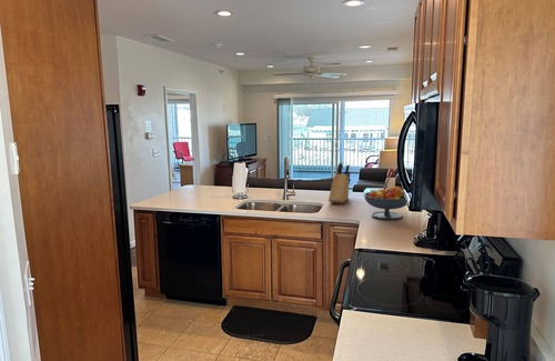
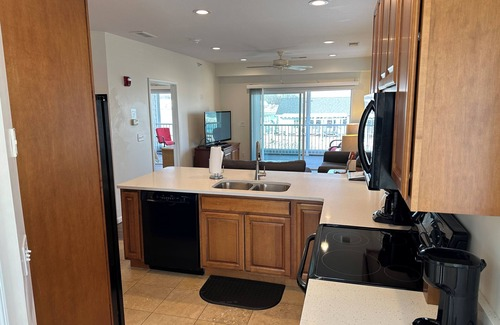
- knife block [327,161,352,204]
- fruit bowl [363,185,407,220]
